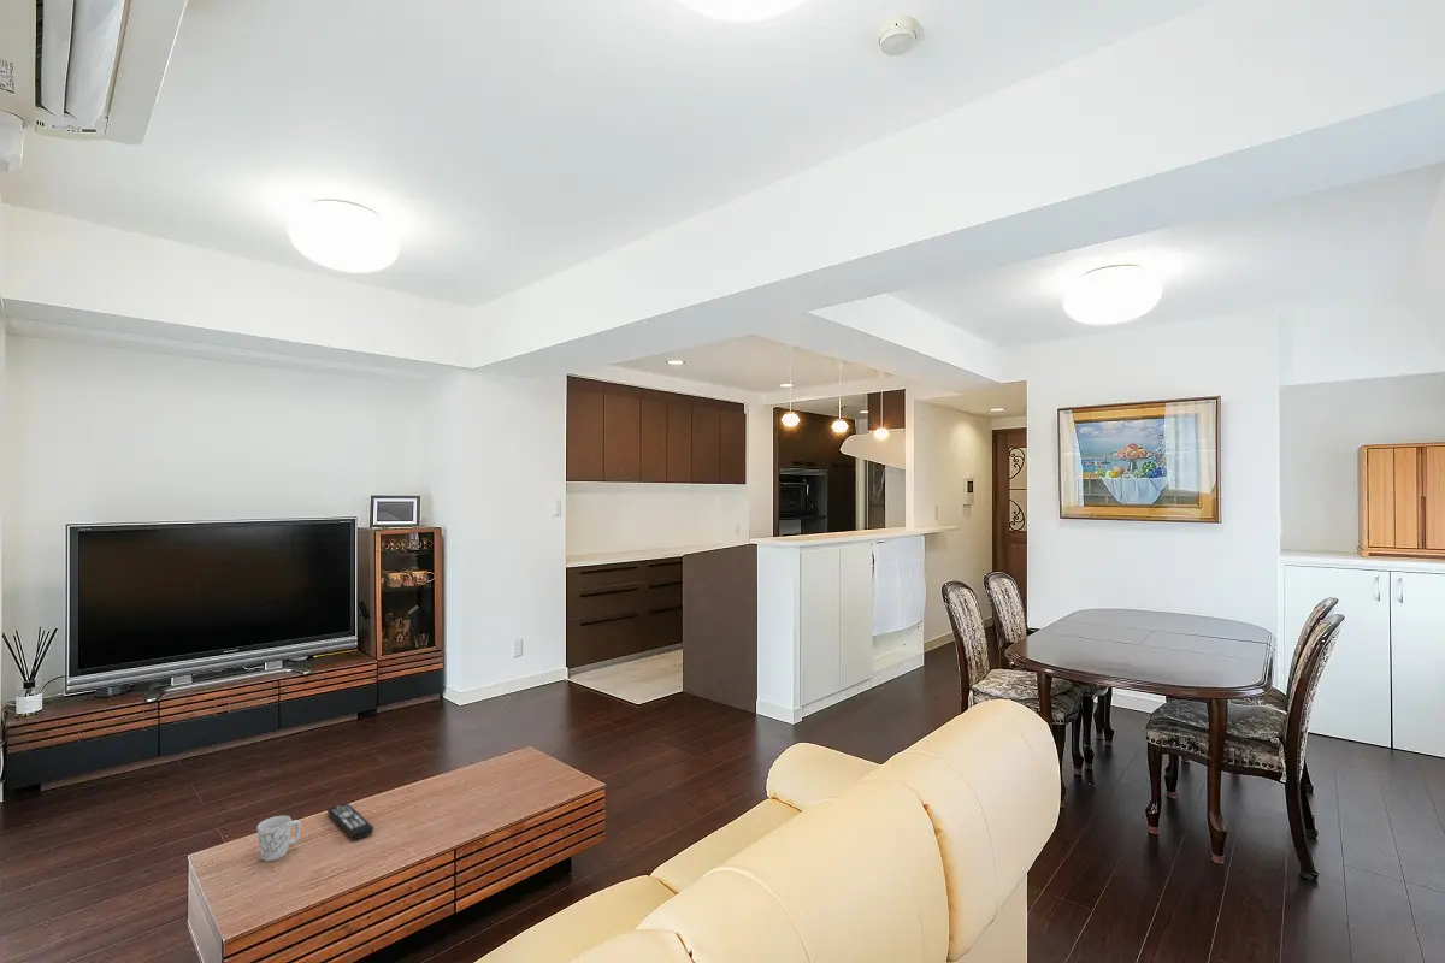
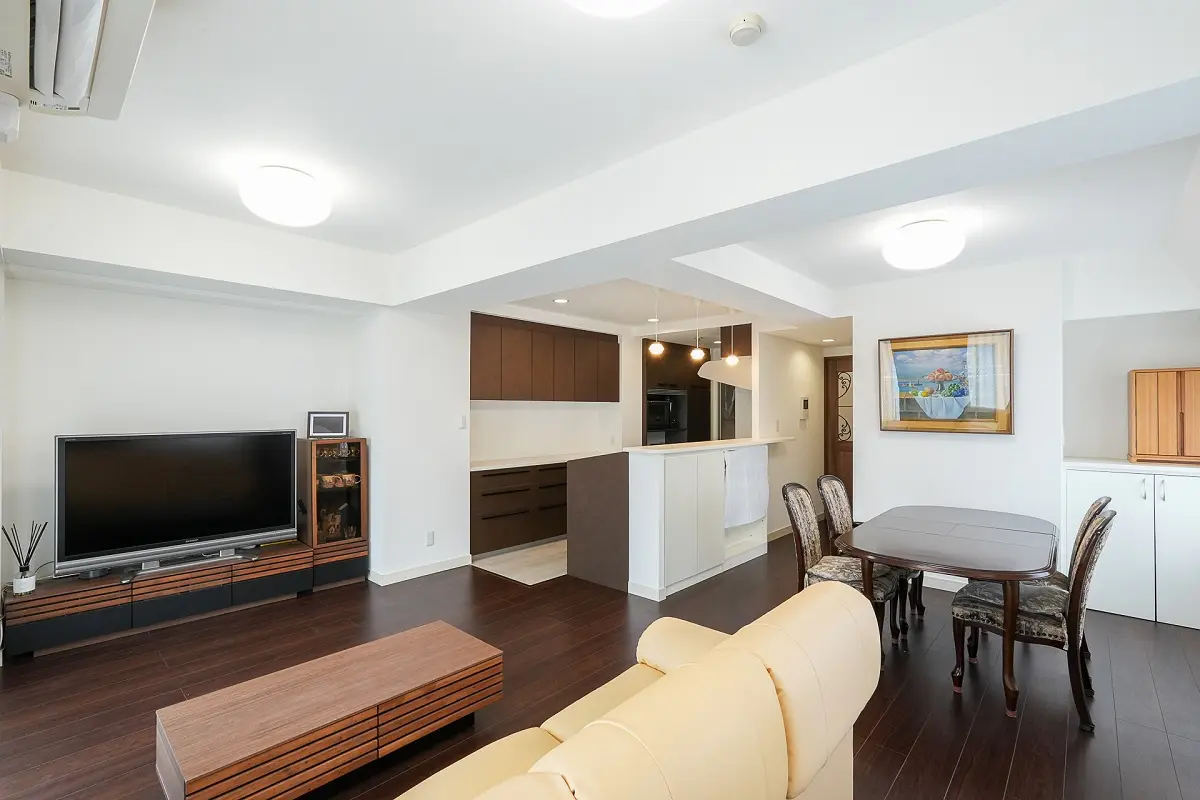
- remote control [326,802,374,840]
- mug [256,815,302,862]
